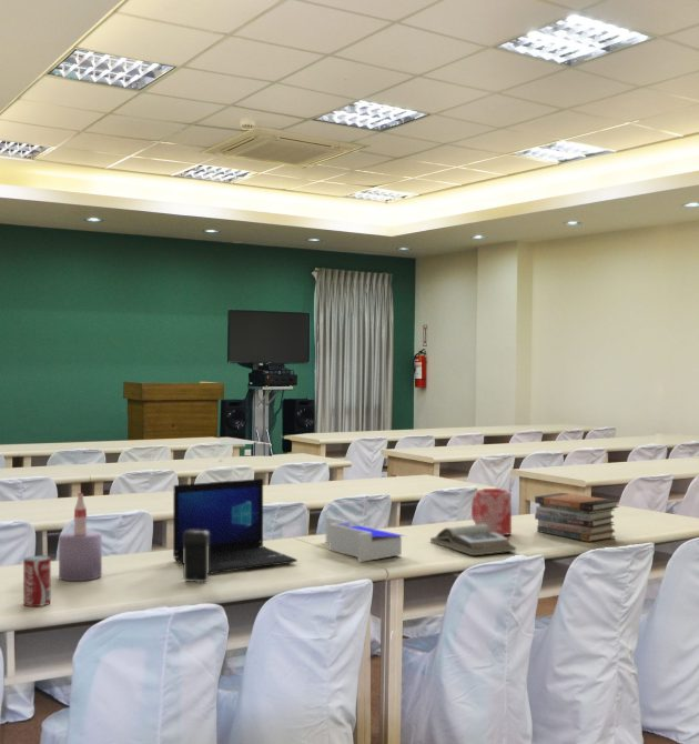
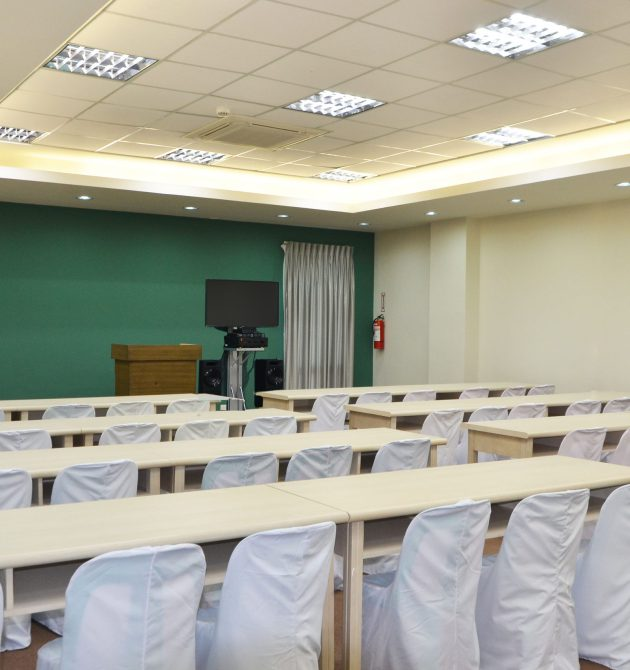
- book [429,524,517,556]
- vase [470,487,513,536]
- beverage can [22,554,52,607]
- smartphone [182,531,210,584]
- laptop [172,477,298,575]
- bottle [58,492,103,582]
- document holder [325,516,407,563]
- book stack [534,492,620,543]
